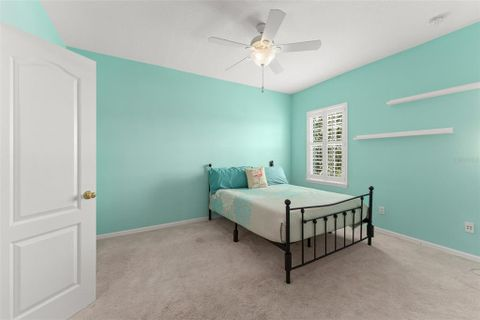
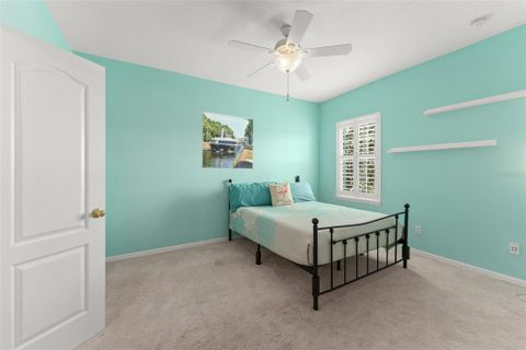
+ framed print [201,110,254,171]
